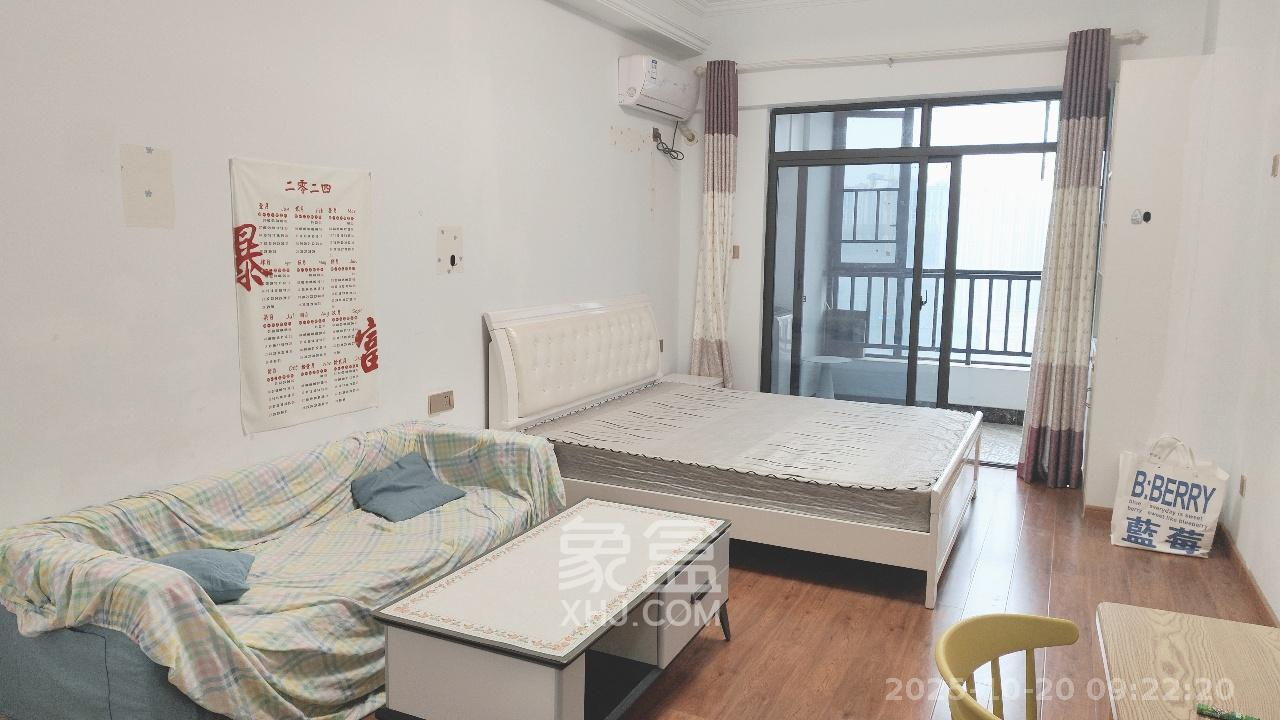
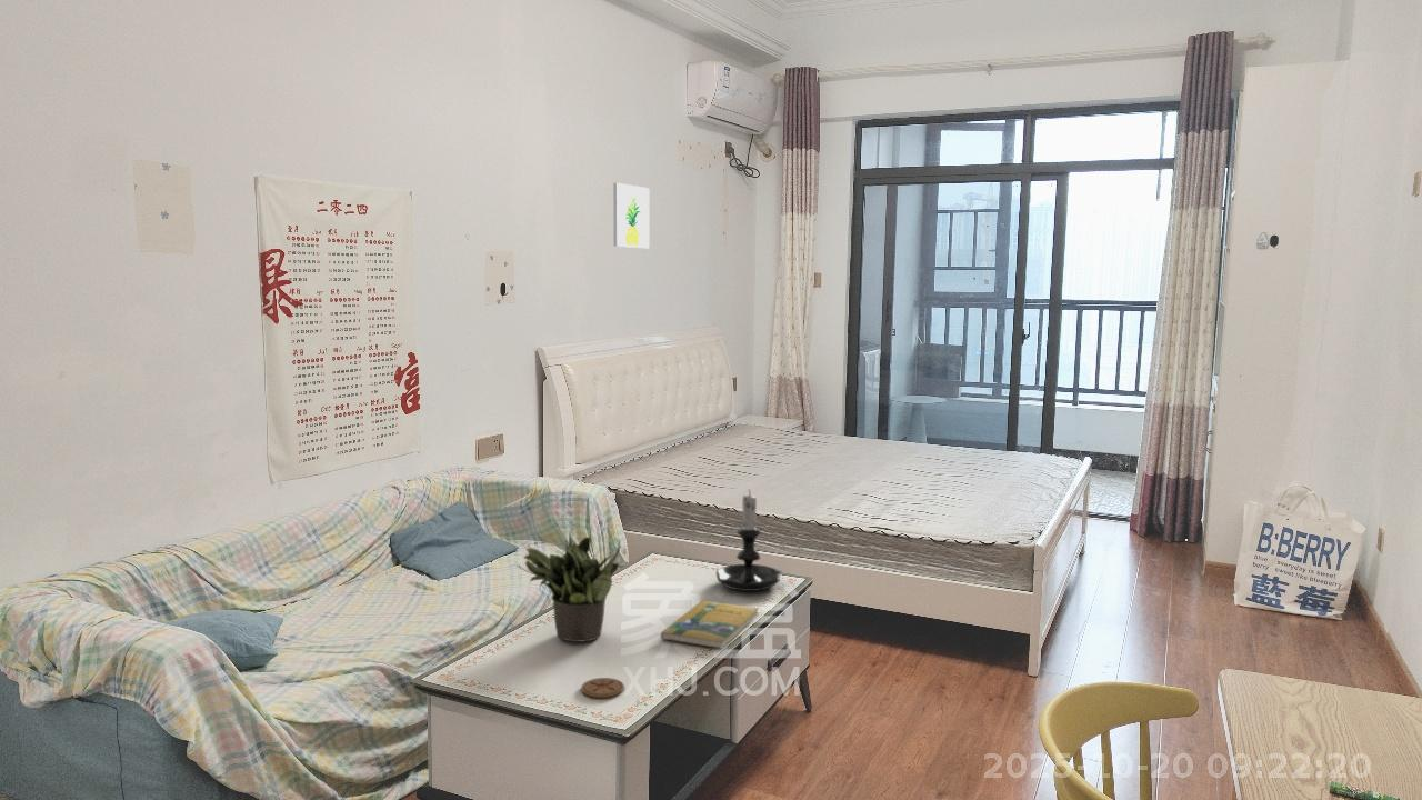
+ coaster [580,677,625,699]
+ potted plant [523,531,621,643]
+ booklet [660,599,760,650]
+ candle holder [715,489,783,592]
+ wall art [612,182,650,249]
